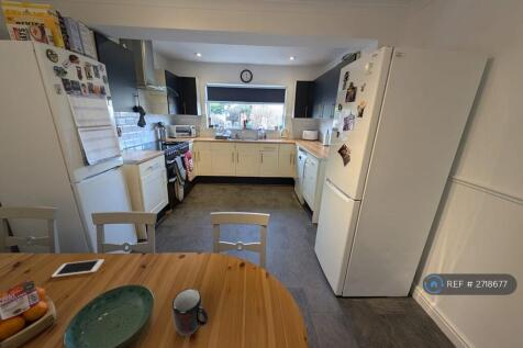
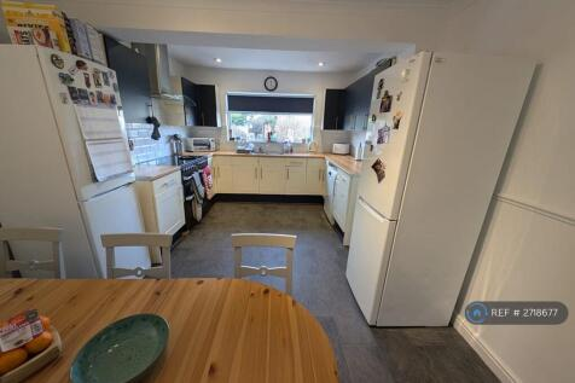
- mug [171,288,210,337]
- cell phone [51,258,105,278]
